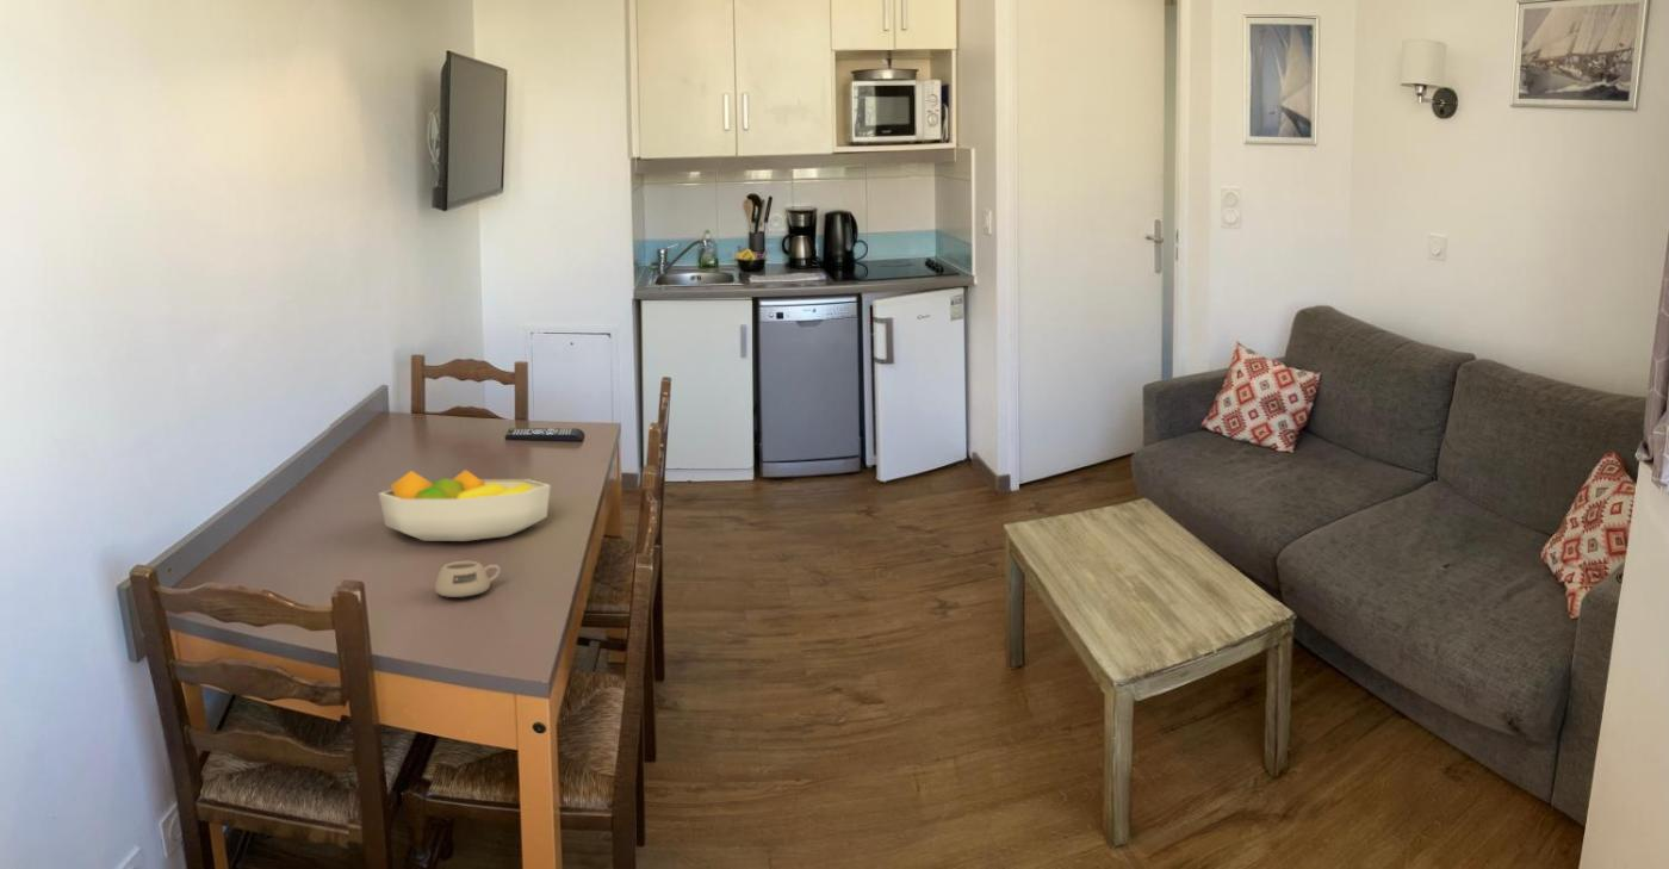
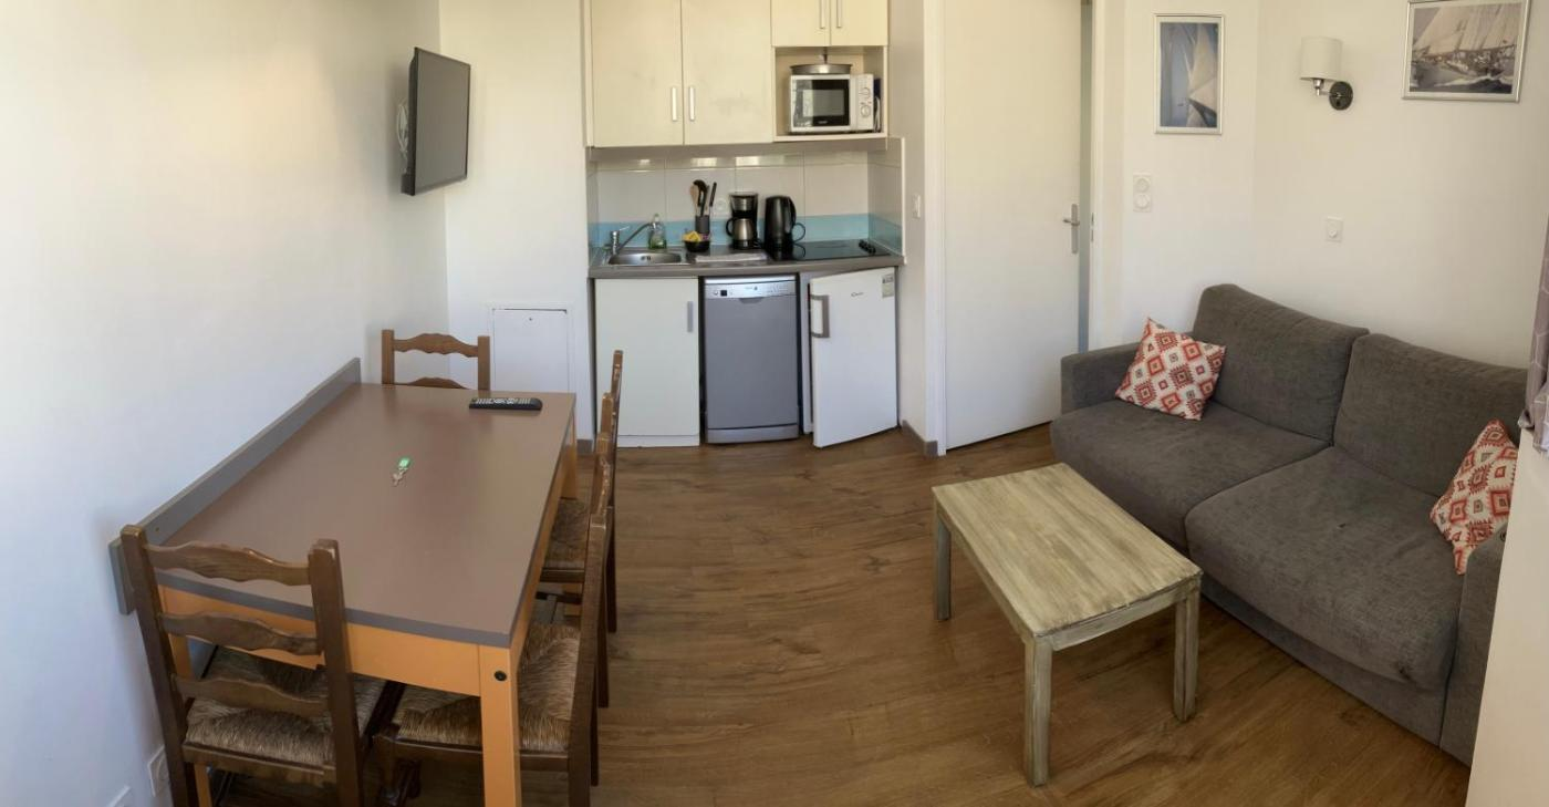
- mug [434,560,502,598]
- fruit bowl [377,468,552,542]
